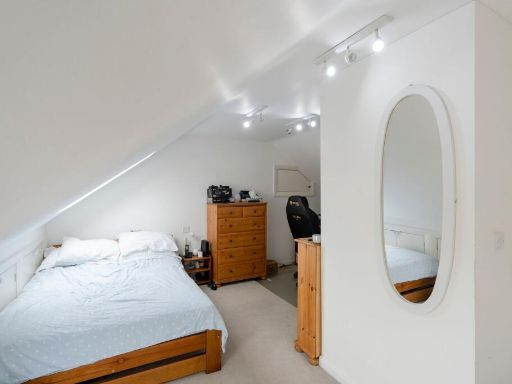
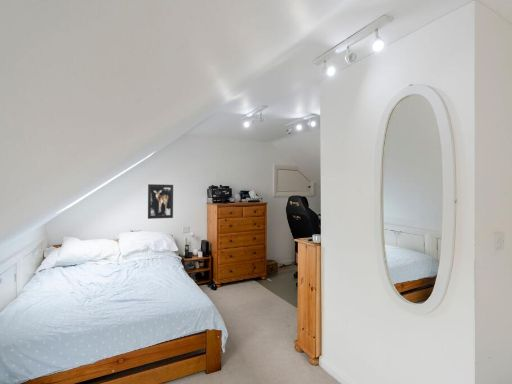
+ wall art [147,183,174,220]
